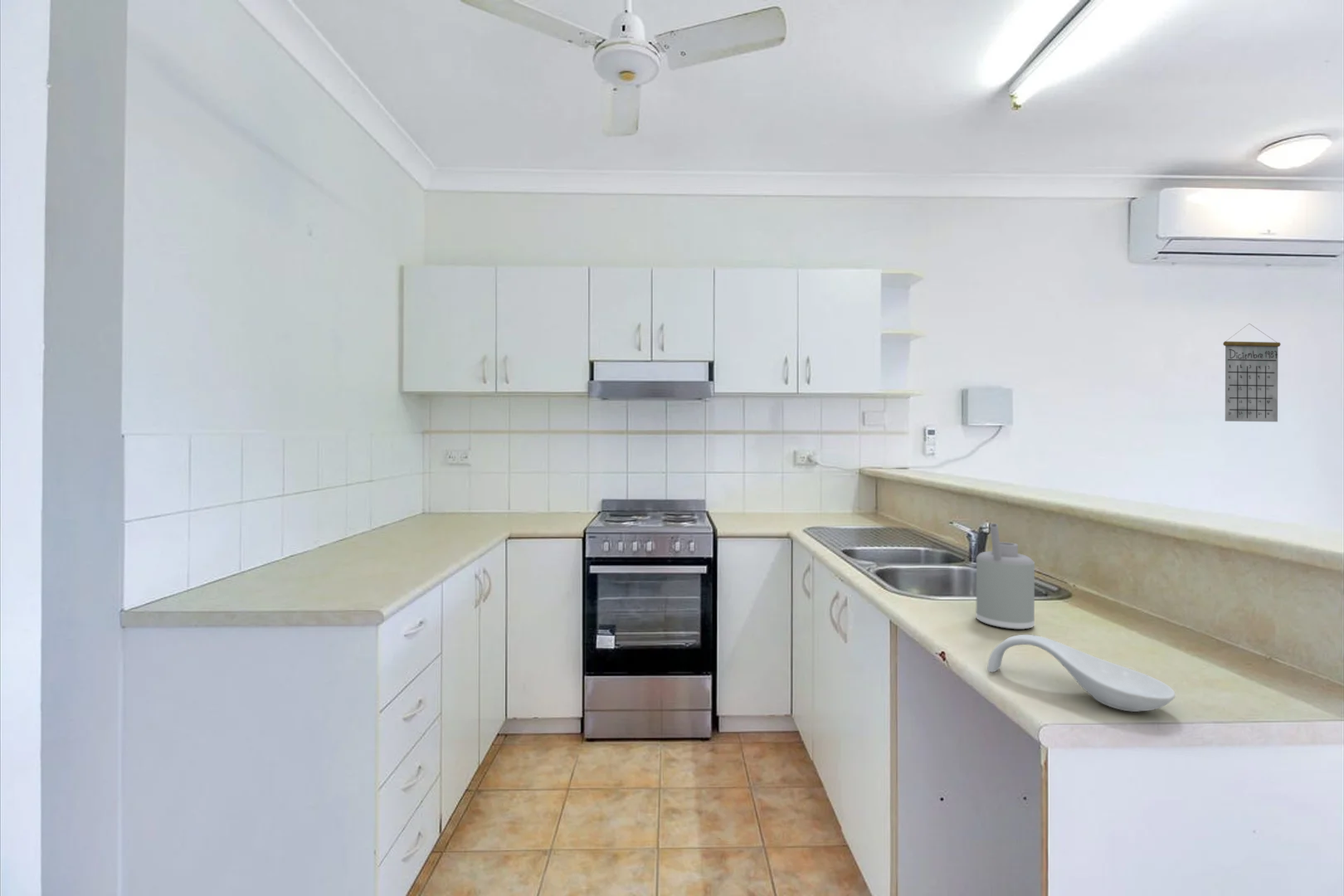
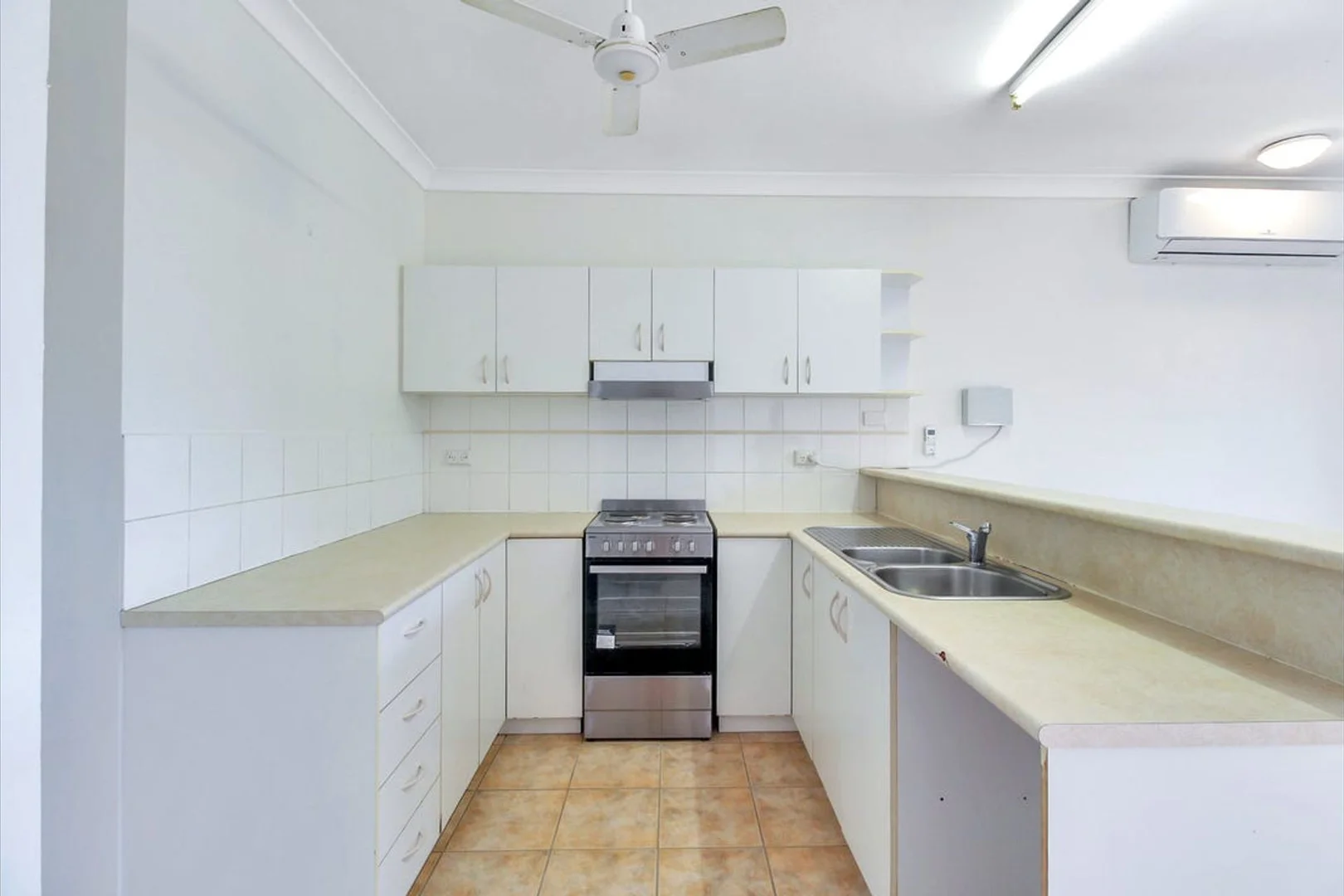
- soap dispenser [976,523,1035,631]
- calendar [1222,323,1281,422]
- spoon rest [986,634,1176,713]
